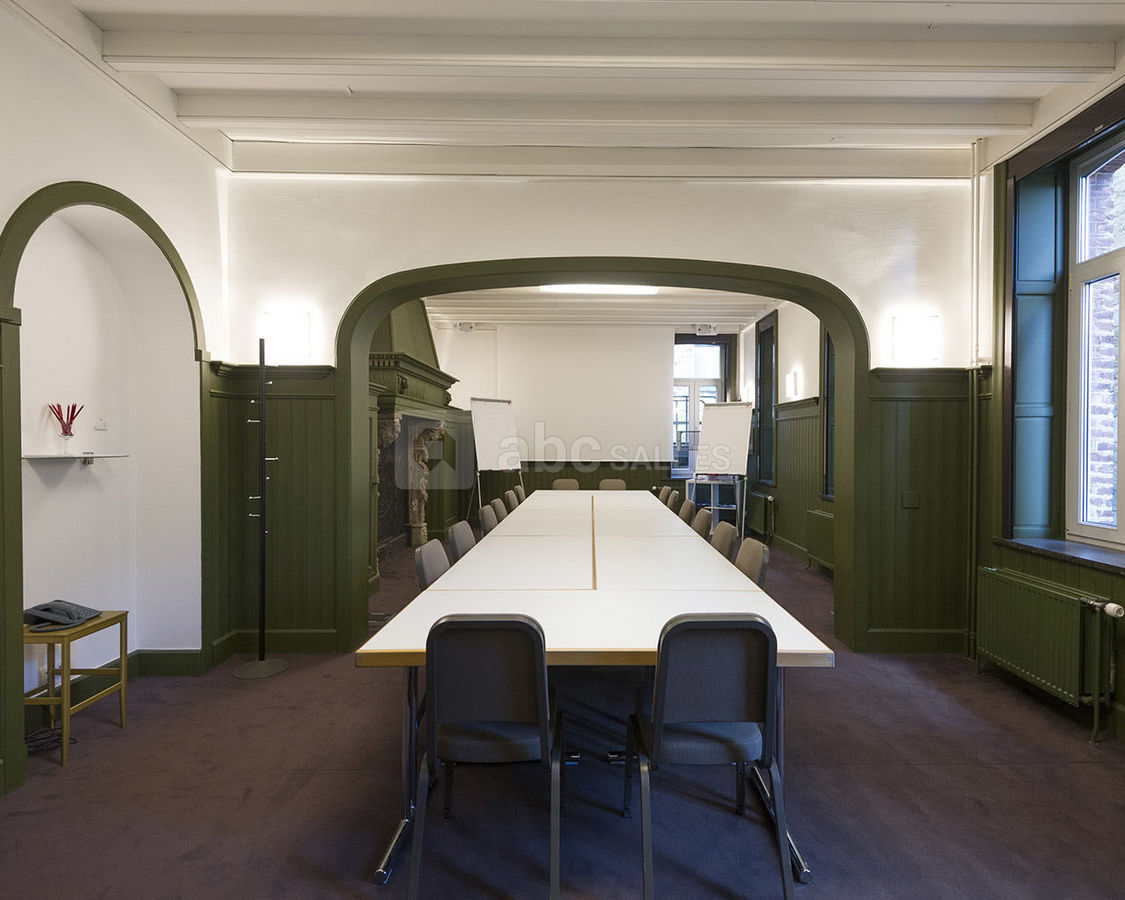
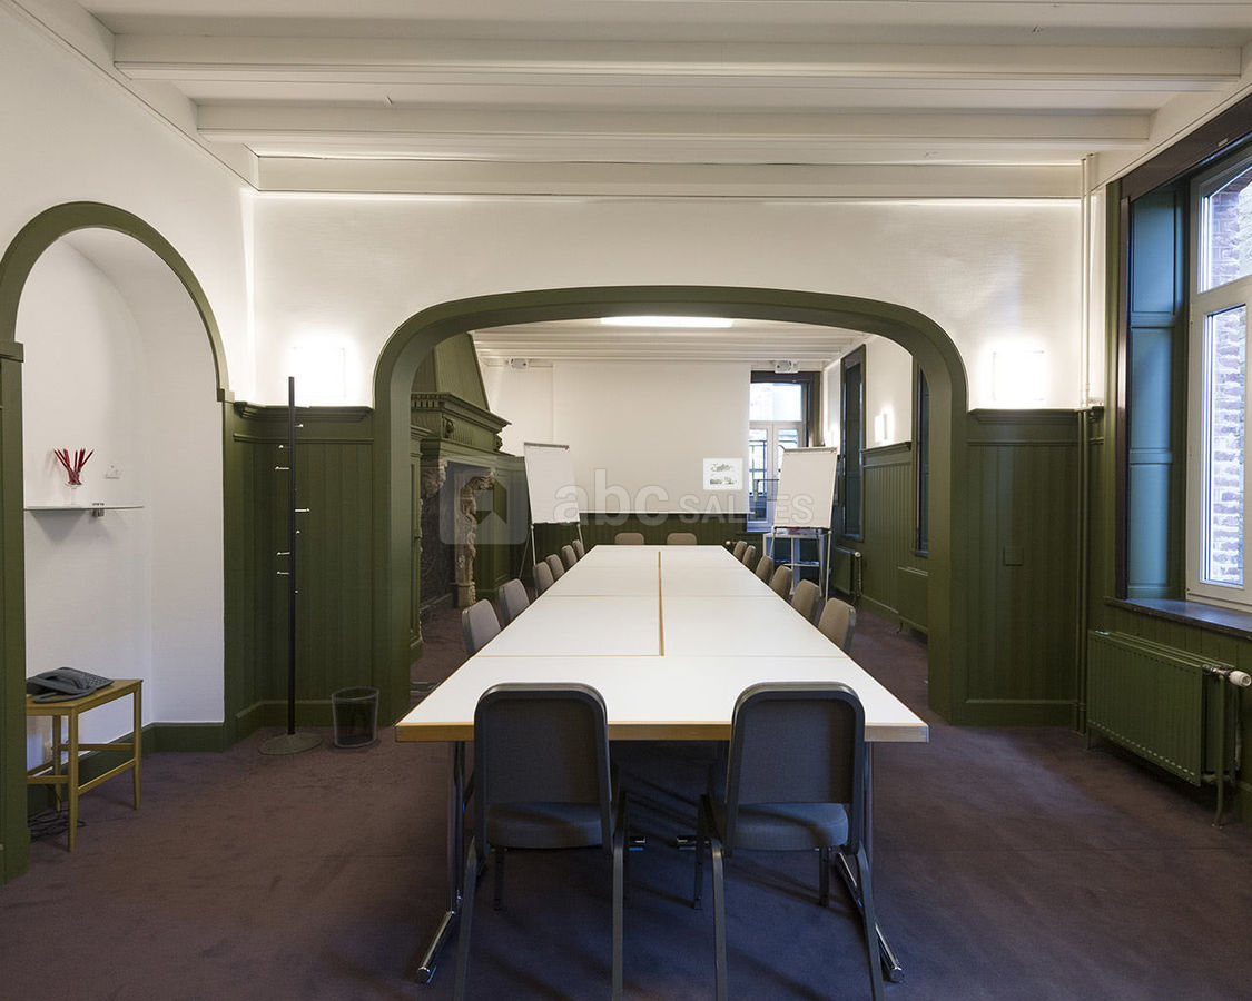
+ waste bin [329,686,381,749]
+ wall art [703,457,743,490]
